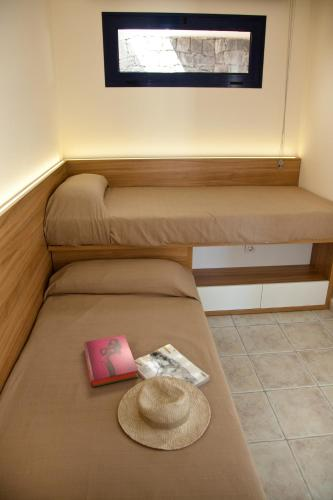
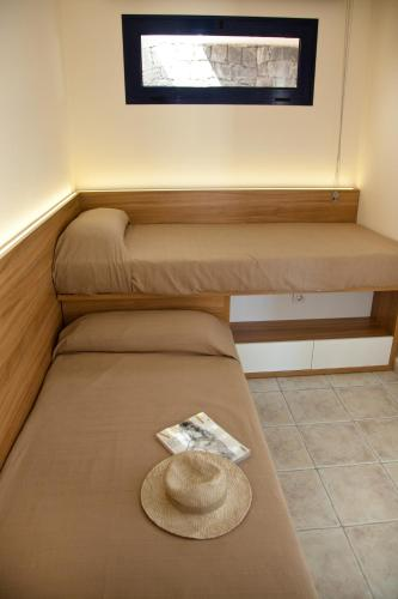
- hardback book [83,334,139,388]
